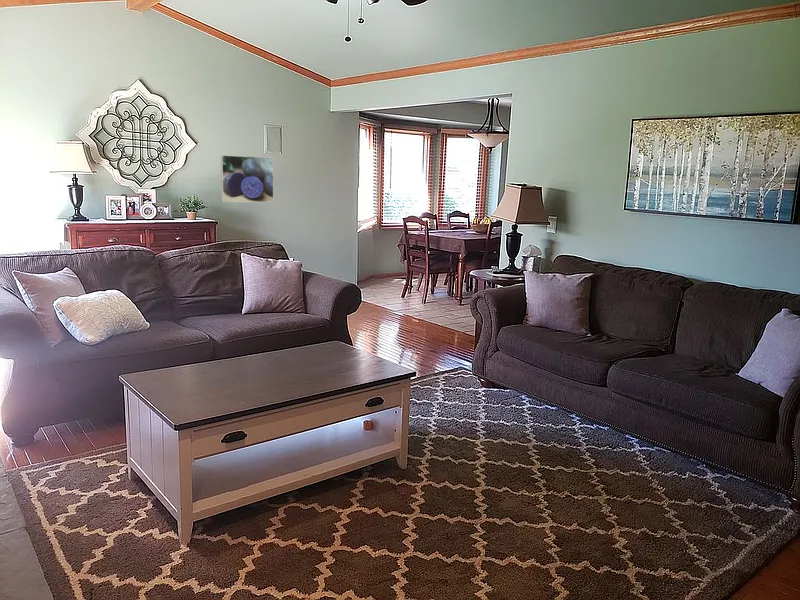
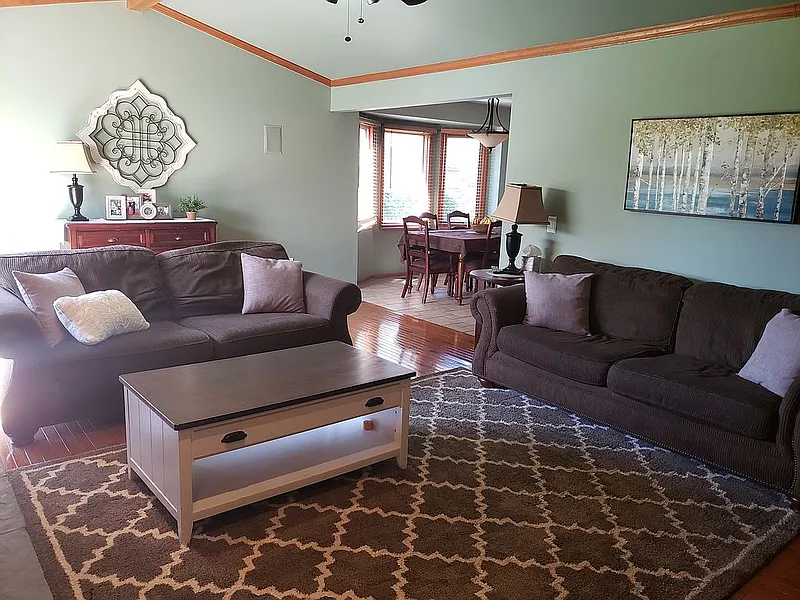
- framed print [220,154,274,203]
